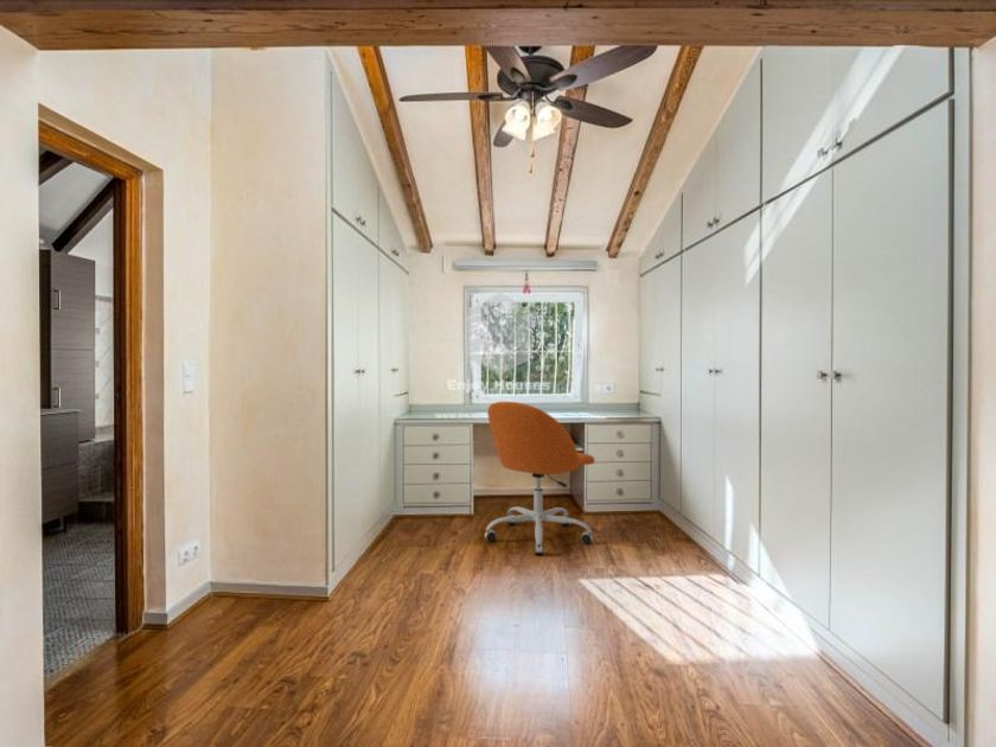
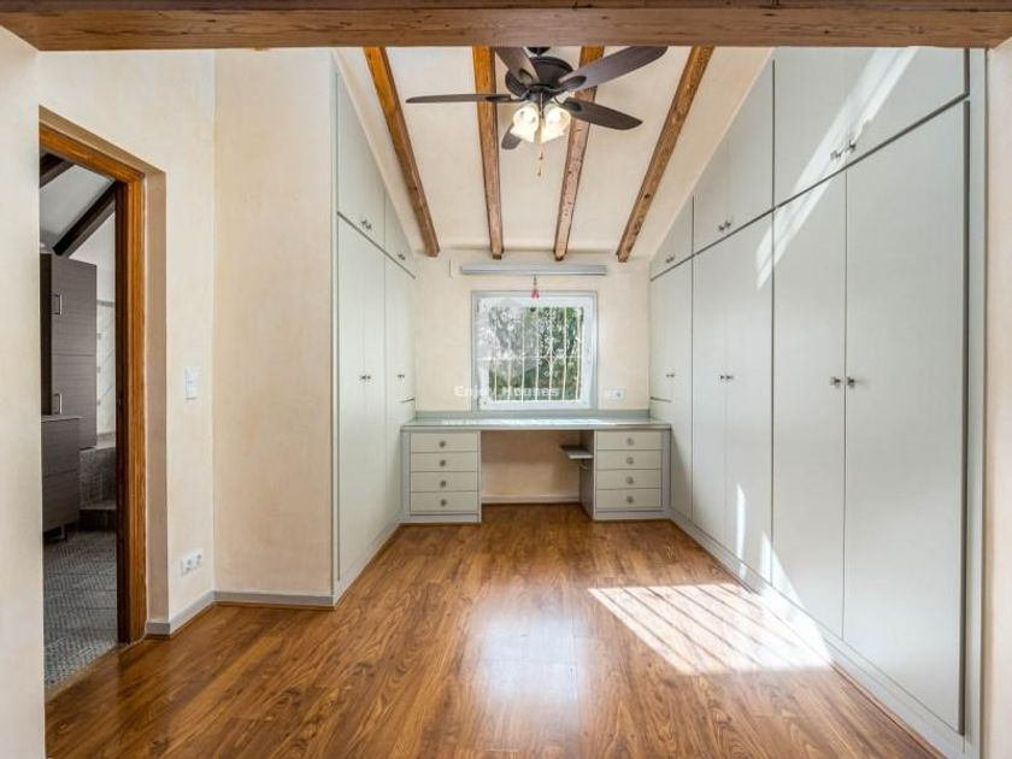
- office chair [484,401,595,556]
